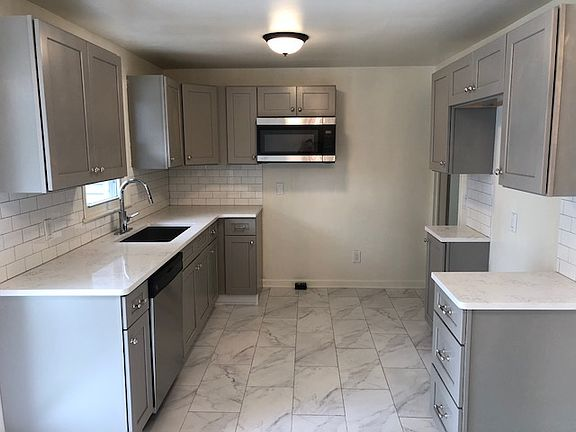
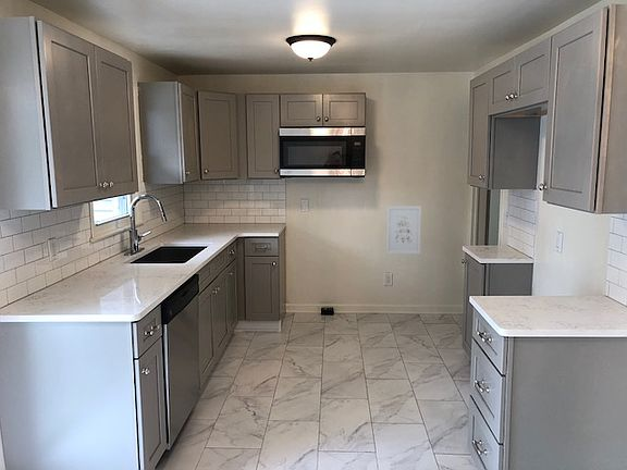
+ wall art [385,206,422,255]
